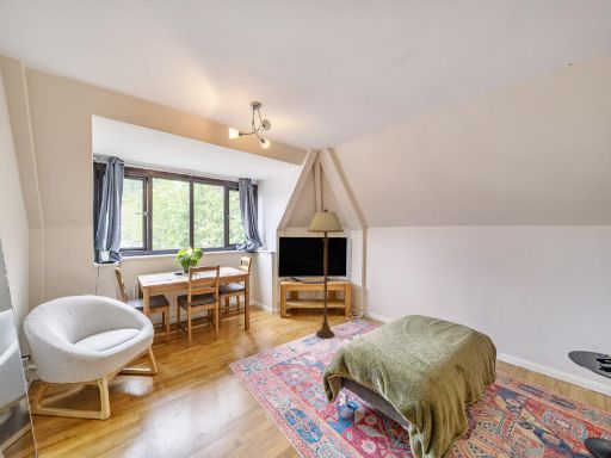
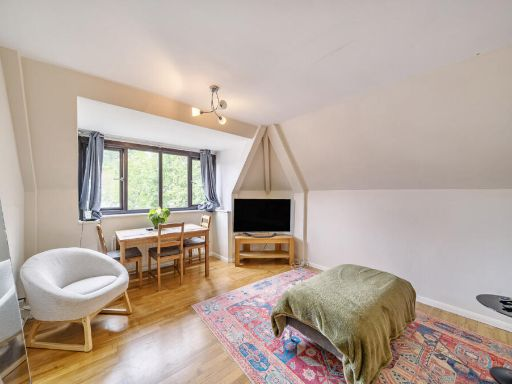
- floor lamp [307,208,345,340]
